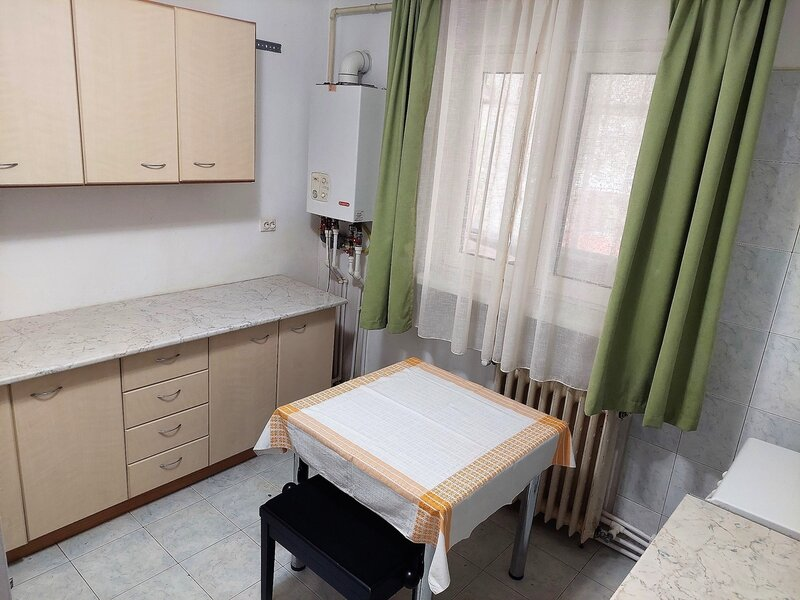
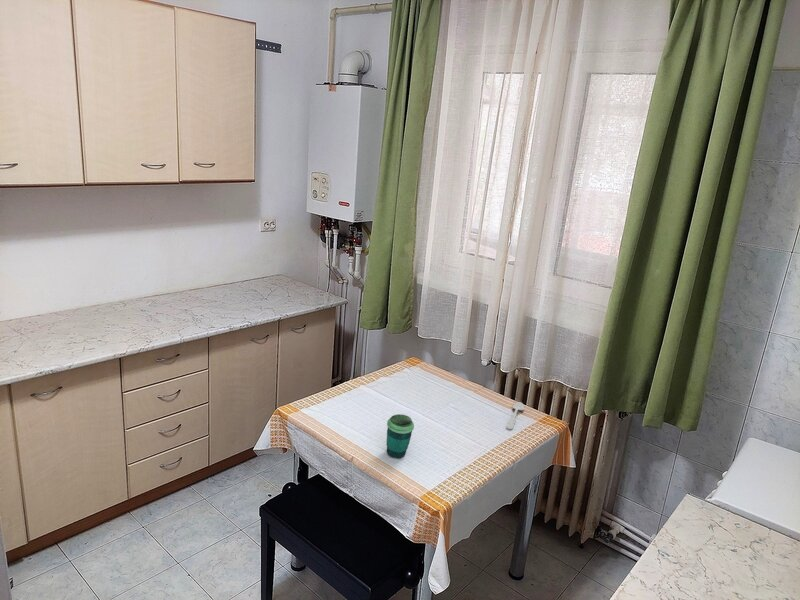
+ spoon [506,401,525,430]
+ cup [386,413,415,459]
